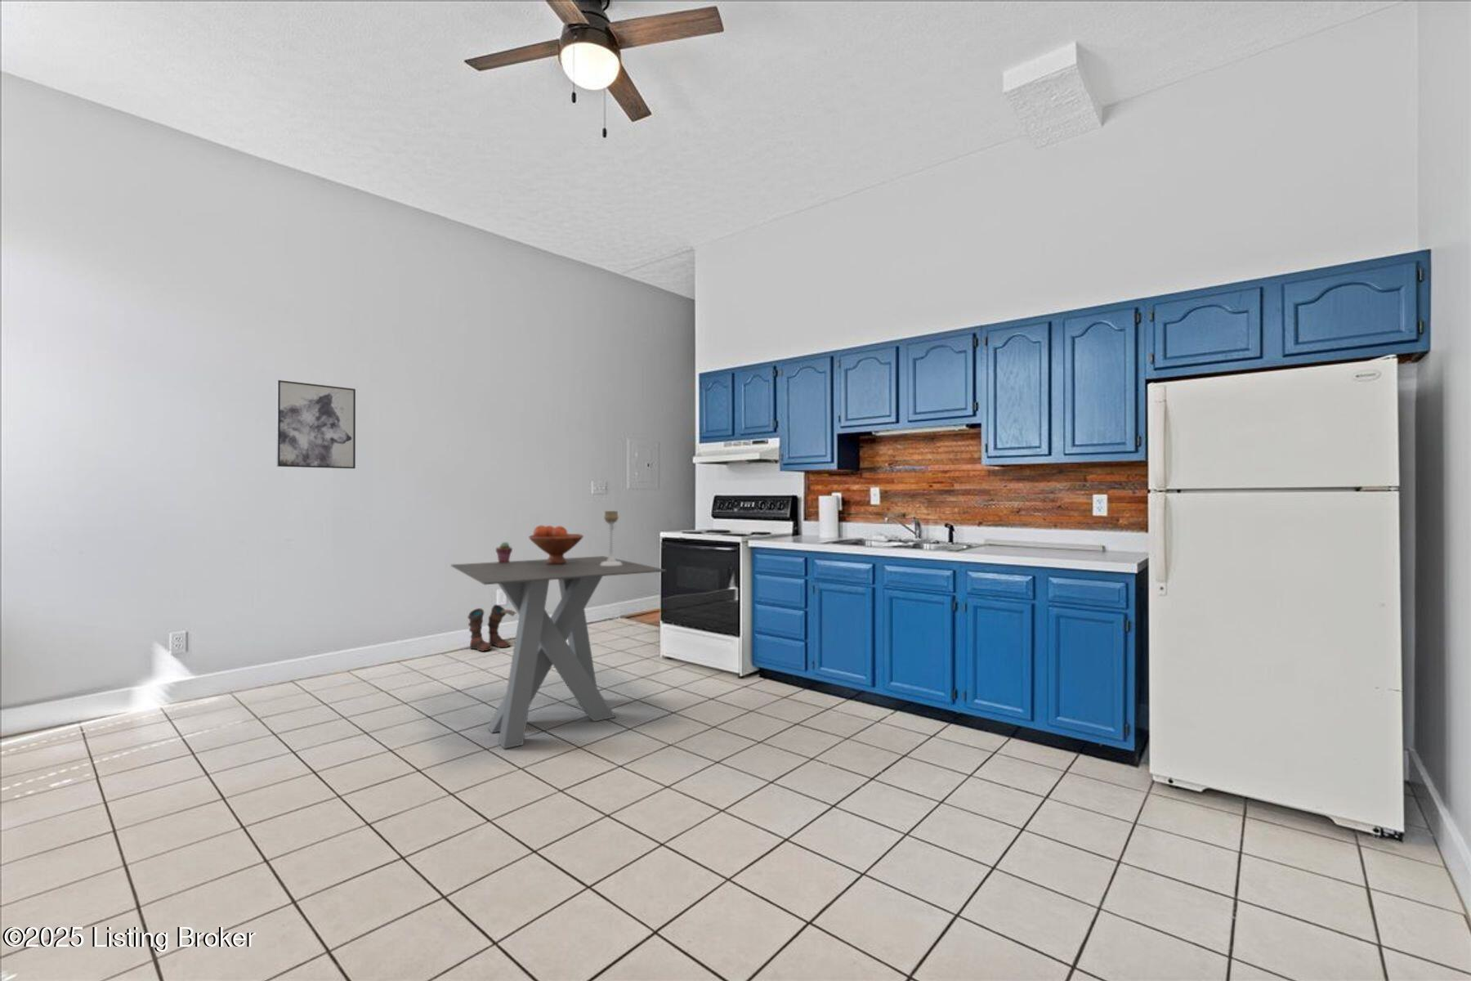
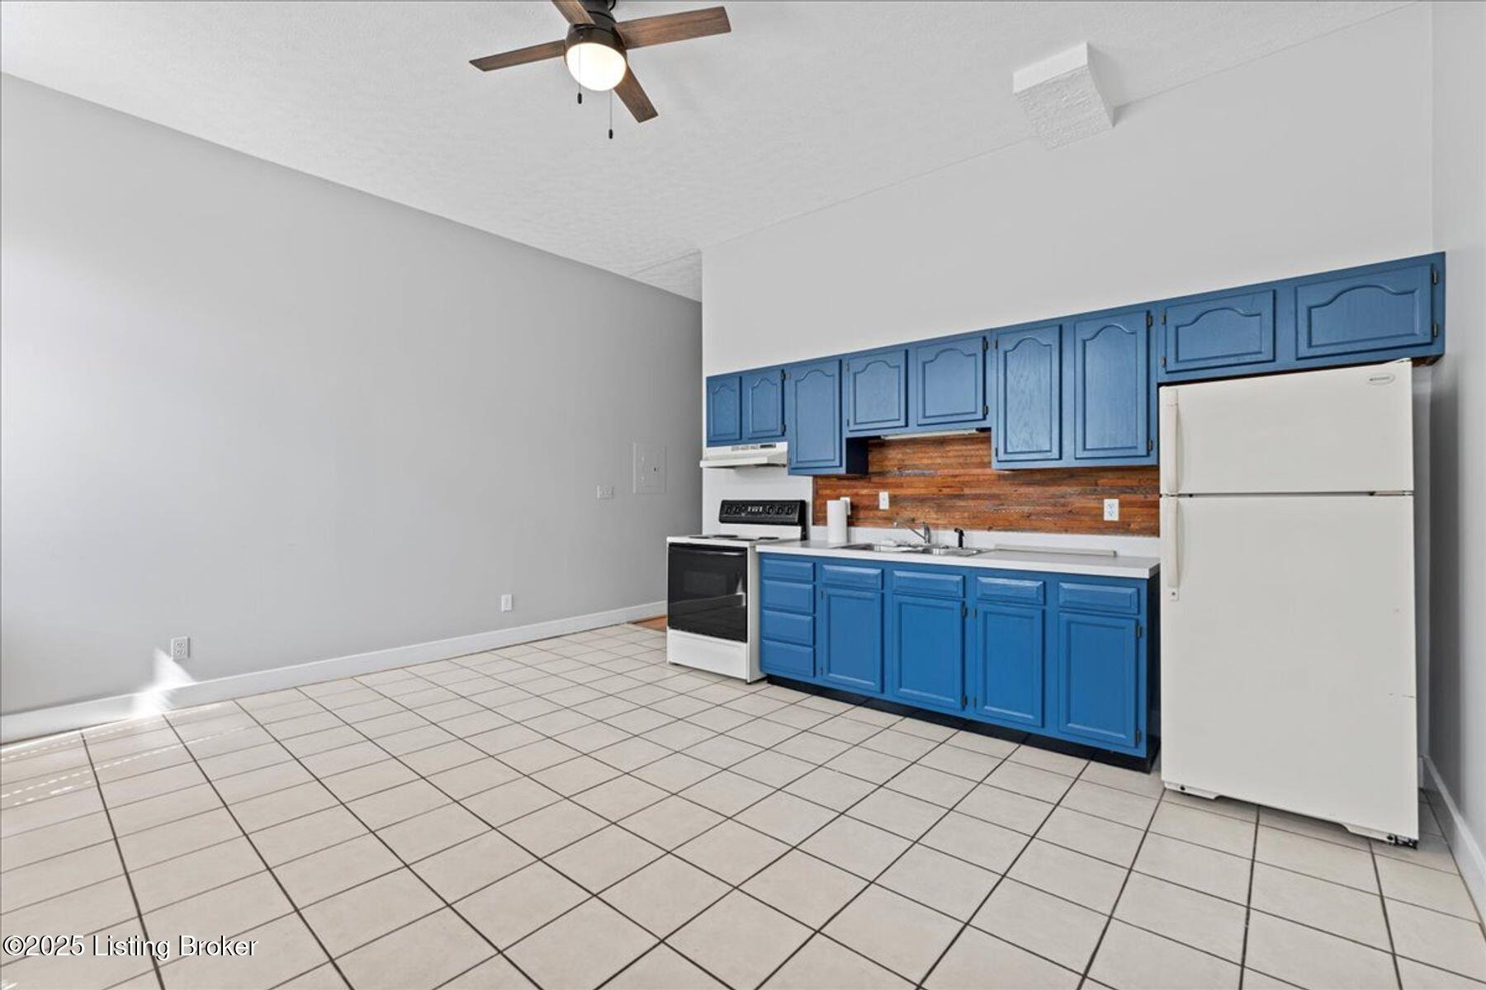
- boots [466,604,517,653]
- fruit bowl [528,524,584,564]
- dining table [450,555,668,750]
- candle holder [600,510,623,566]
- wall art [276,379,357,470]
- potted succulent [495,541,513,563]
